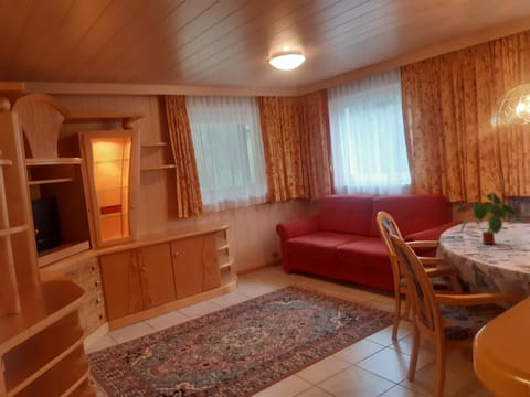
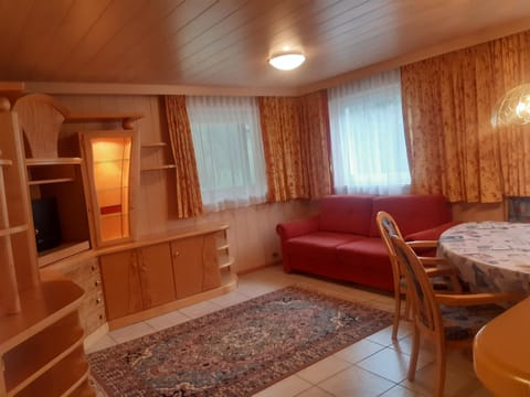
- plant [455,192,517,245]
